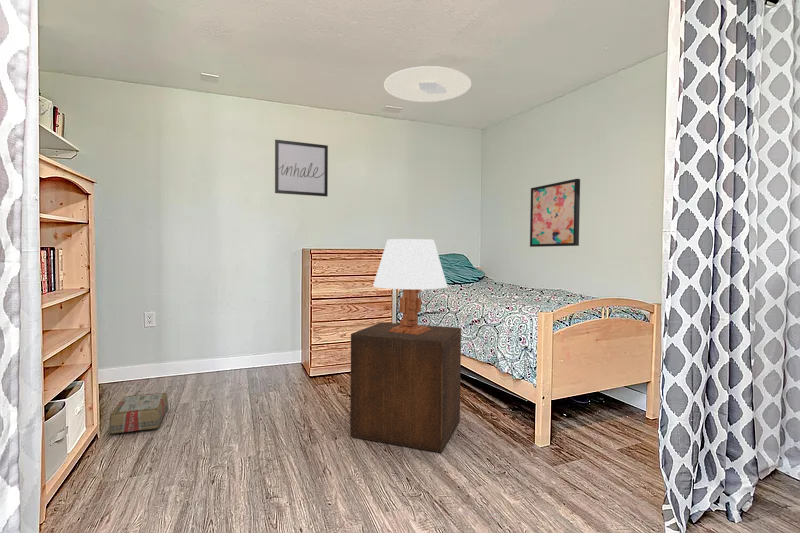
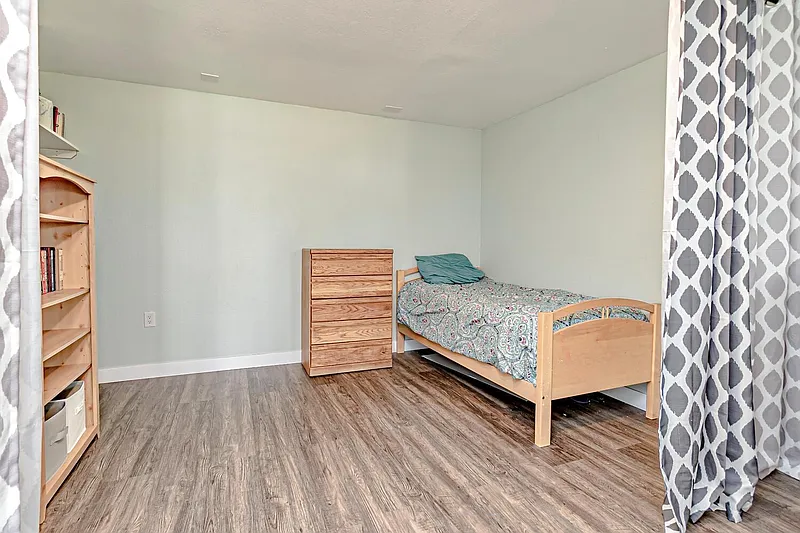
- carton [108,392,169,435]
- table lamp [372,238,448,335]
- nightstand [349,321,462,453]
- ceiling light [383,65,472,103]
- wall art [529,178,581,248]
- wall art [274,139,329,198]
